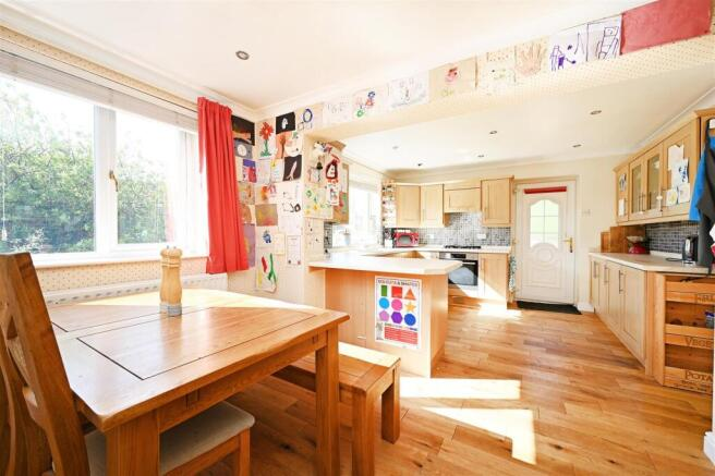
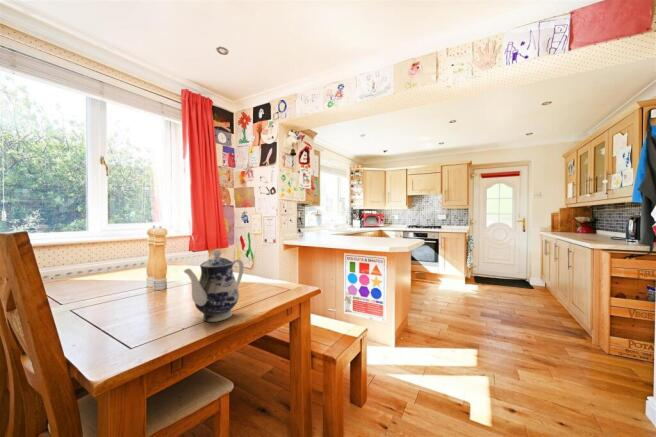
+ teapot [183,248,245,323]
